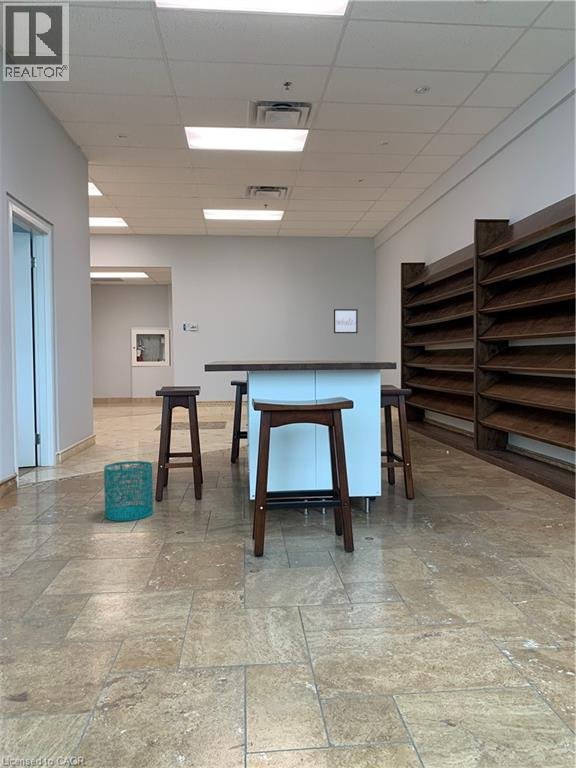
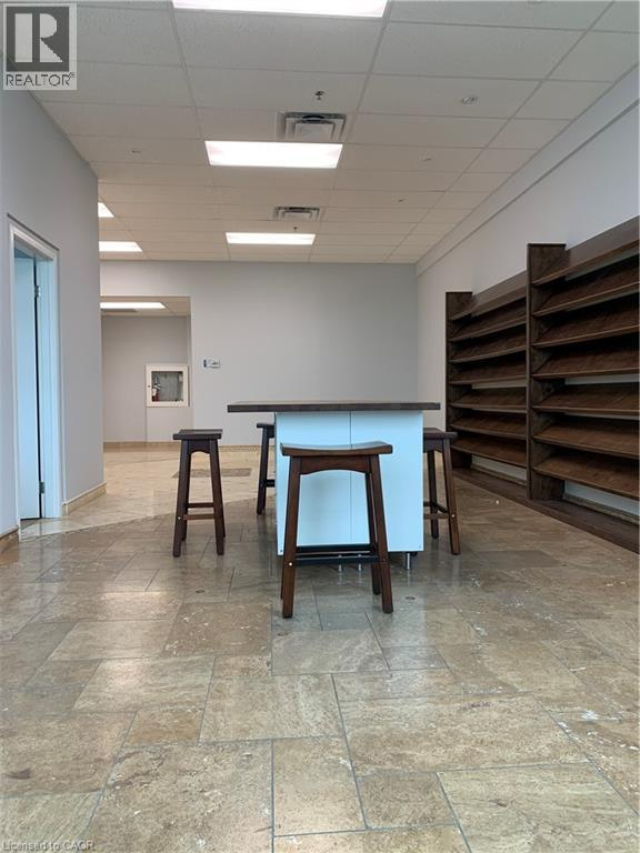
- wastebasket [103,460,154,522]
- wall art [333,308,359,334]
